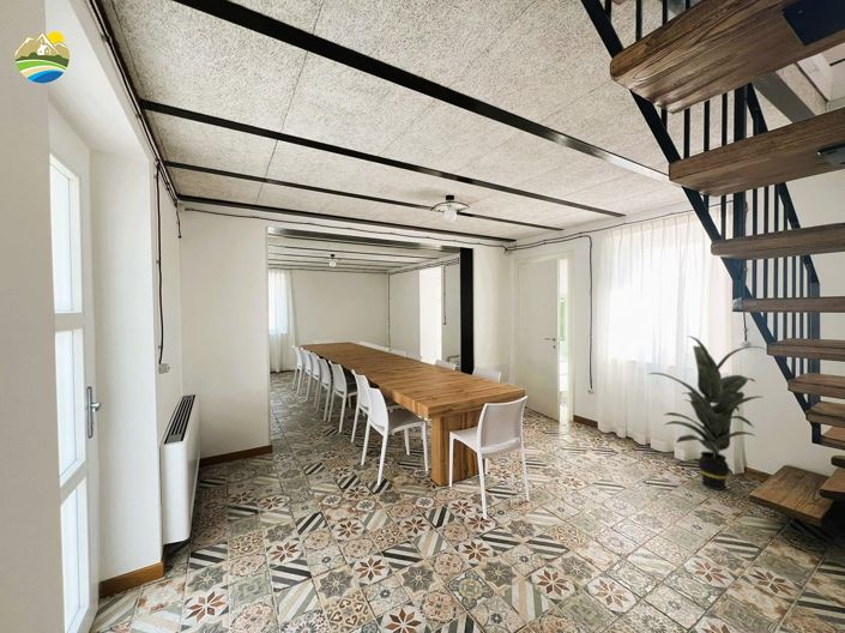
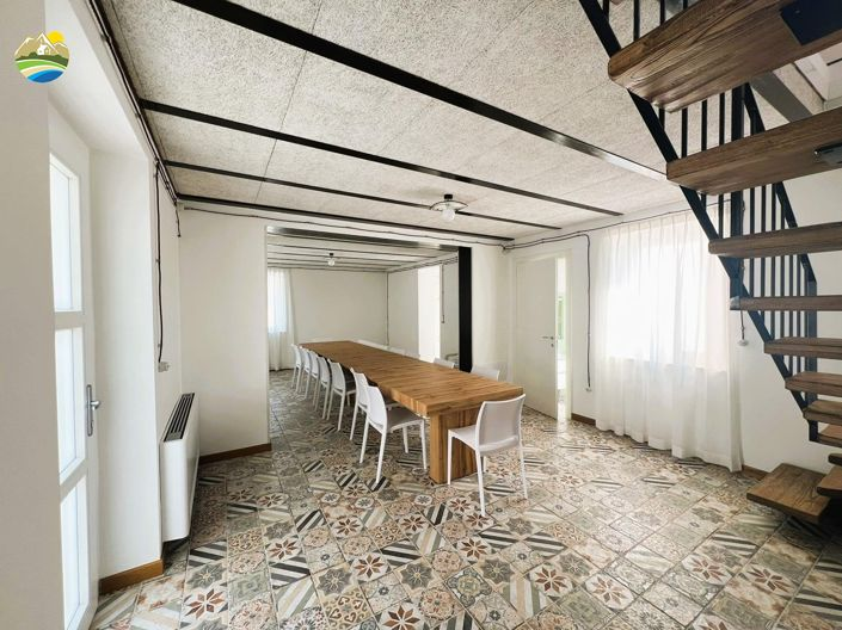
- indoor plant [648,334,767,492]
